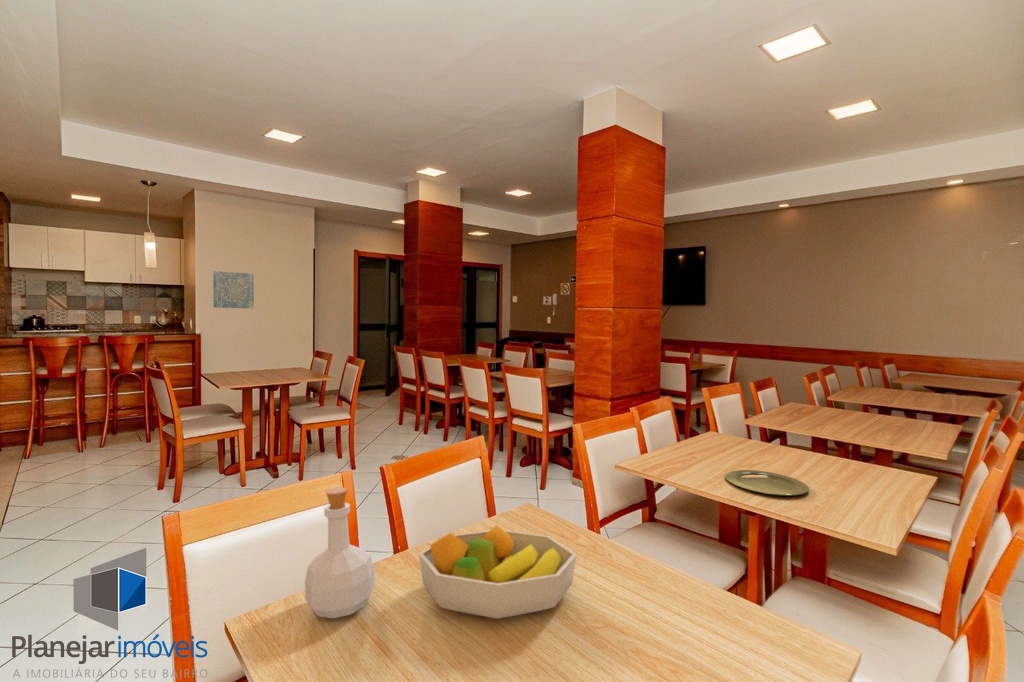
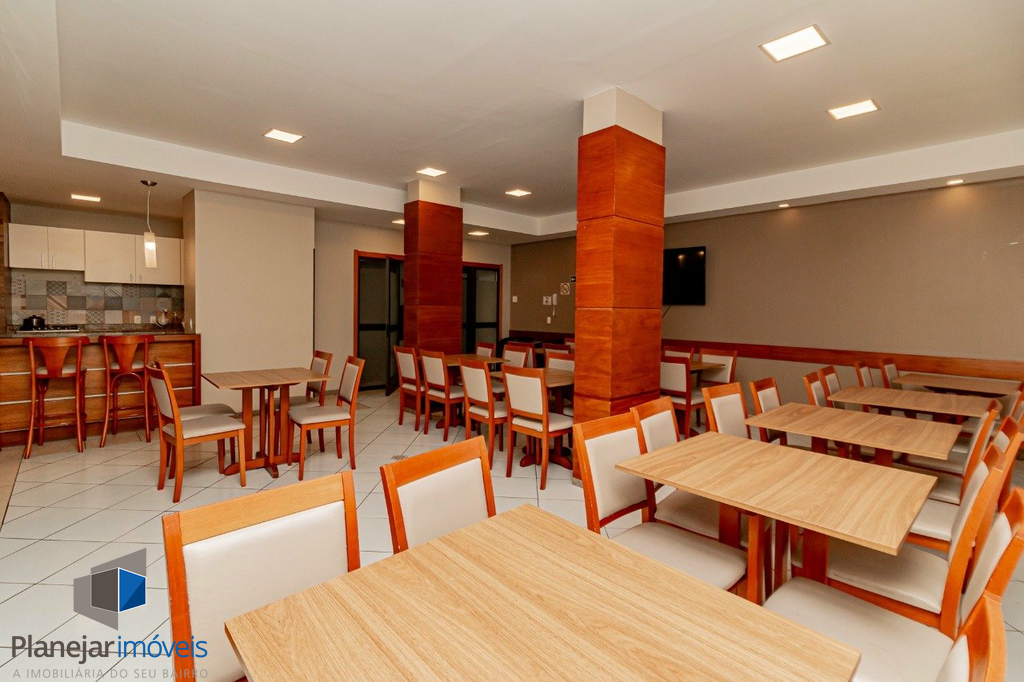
- fruit bowl [418,524,578,620]
- bottle [304,486,376,619]
- plate [724,469,810,496]
- wall art [212,270,255,309]
